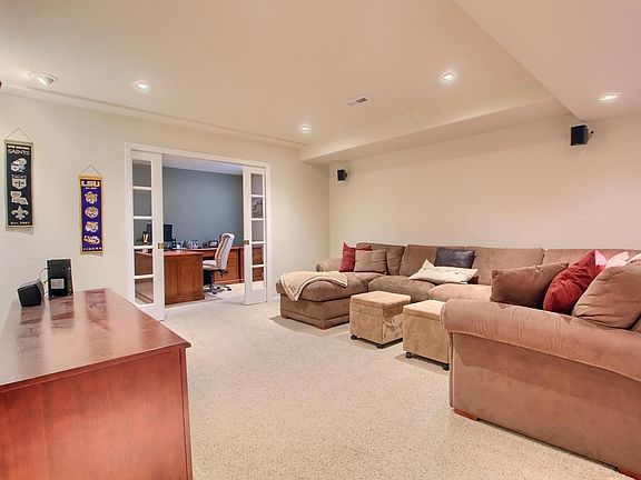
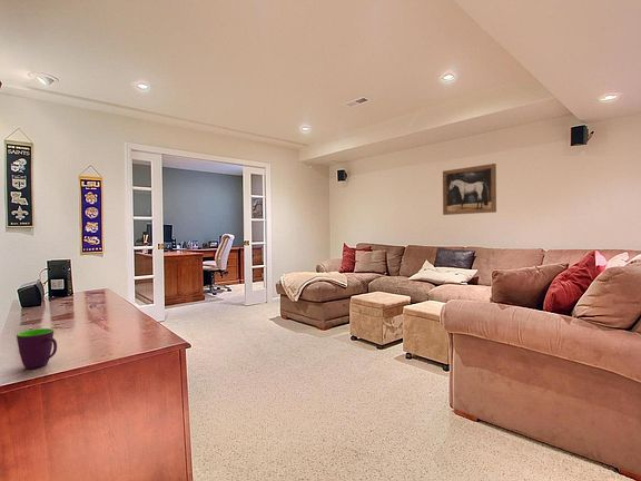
+ mug [16,327,58,370]
+ wall art [442,163,497,216]
